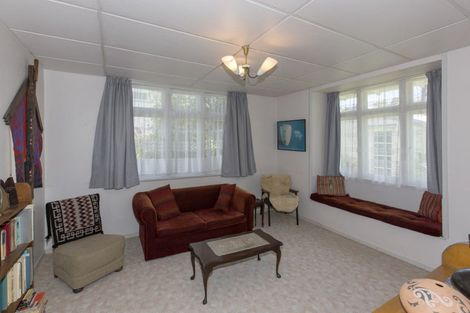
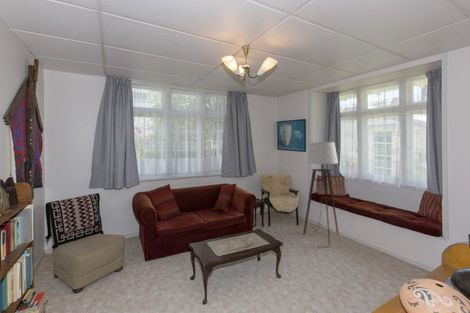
+ floor lamp [303,141,340,247]
